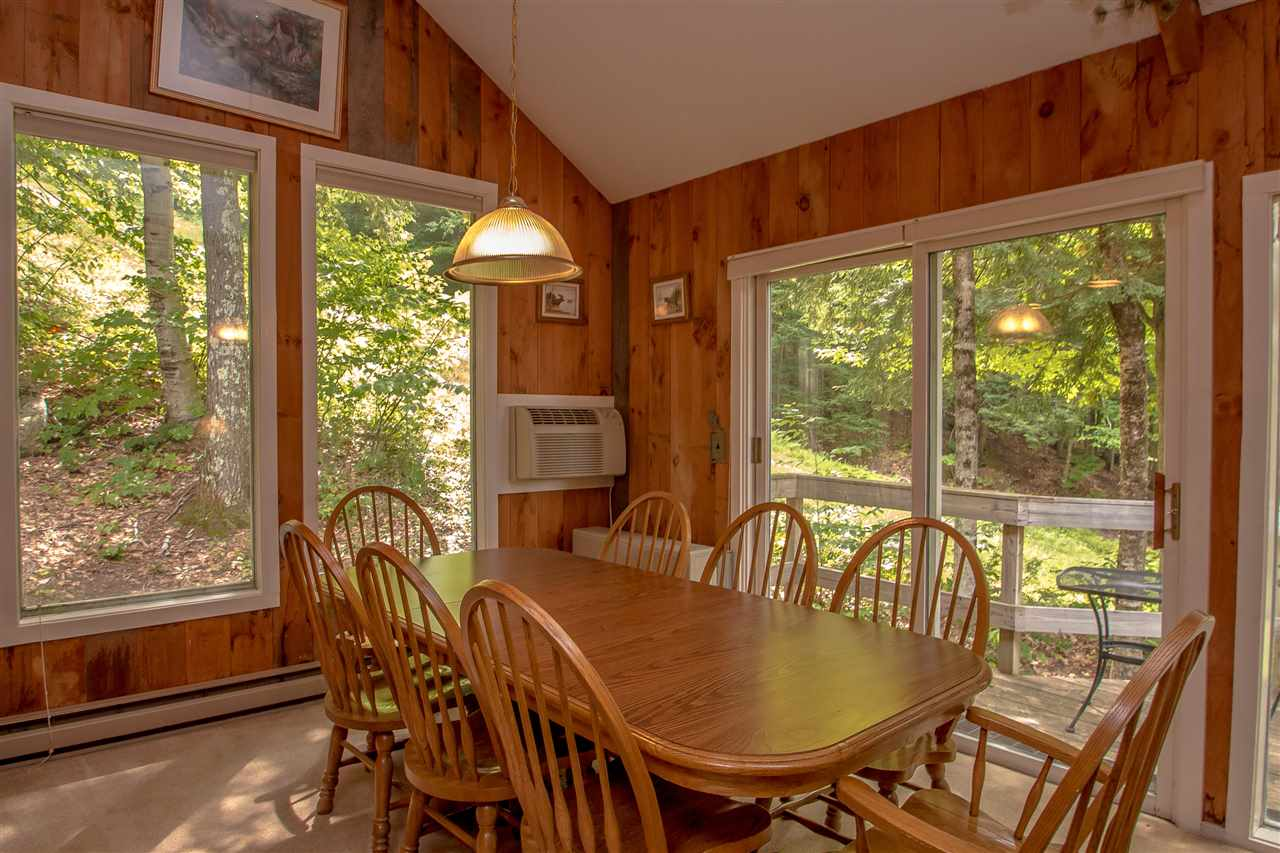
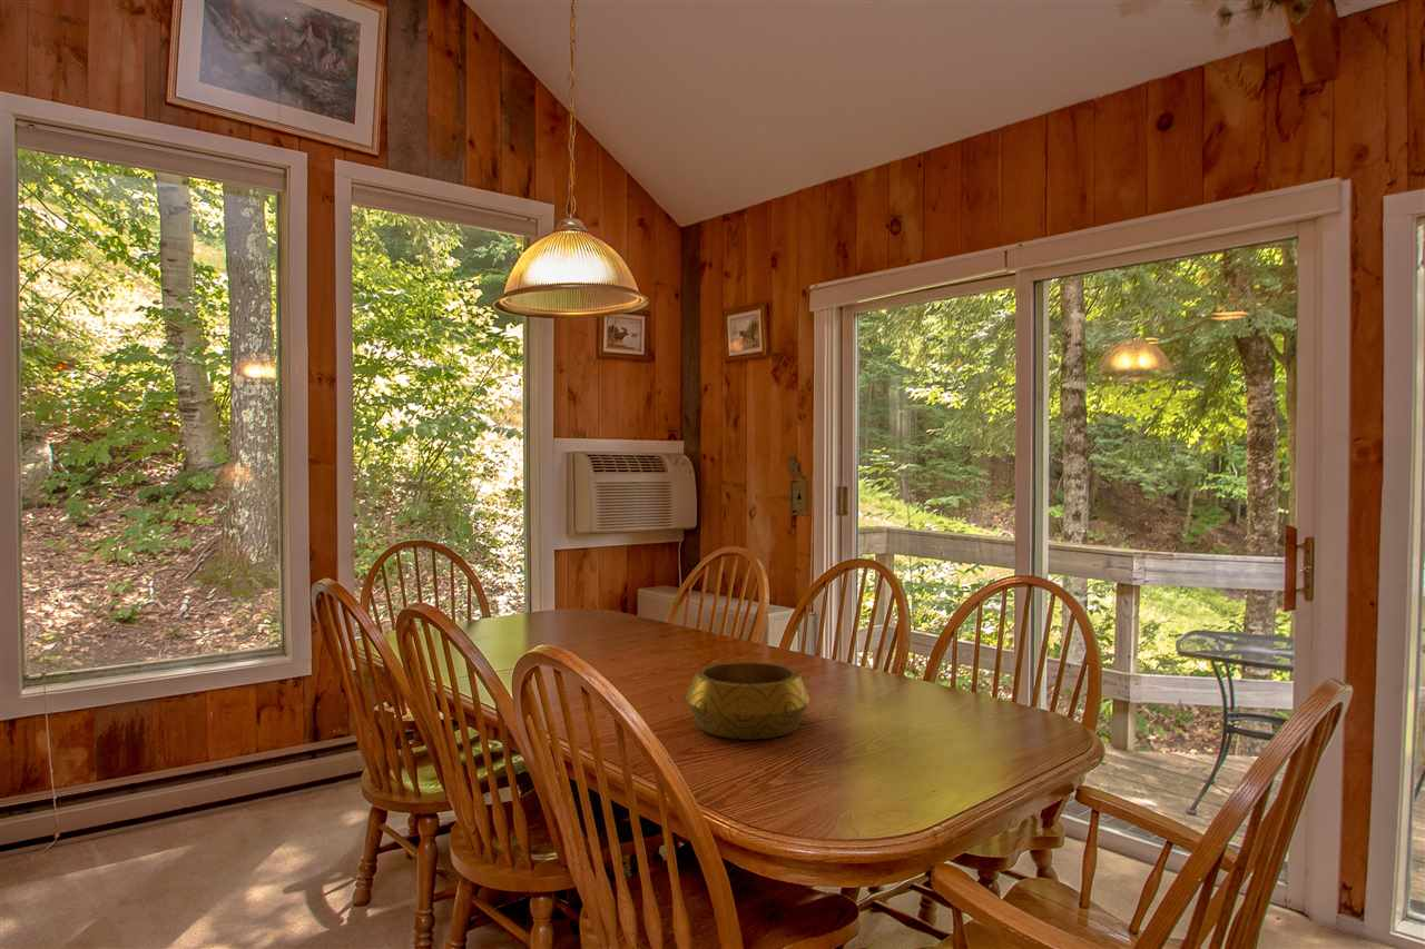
+ decorative bowl [685,661,812,741]
